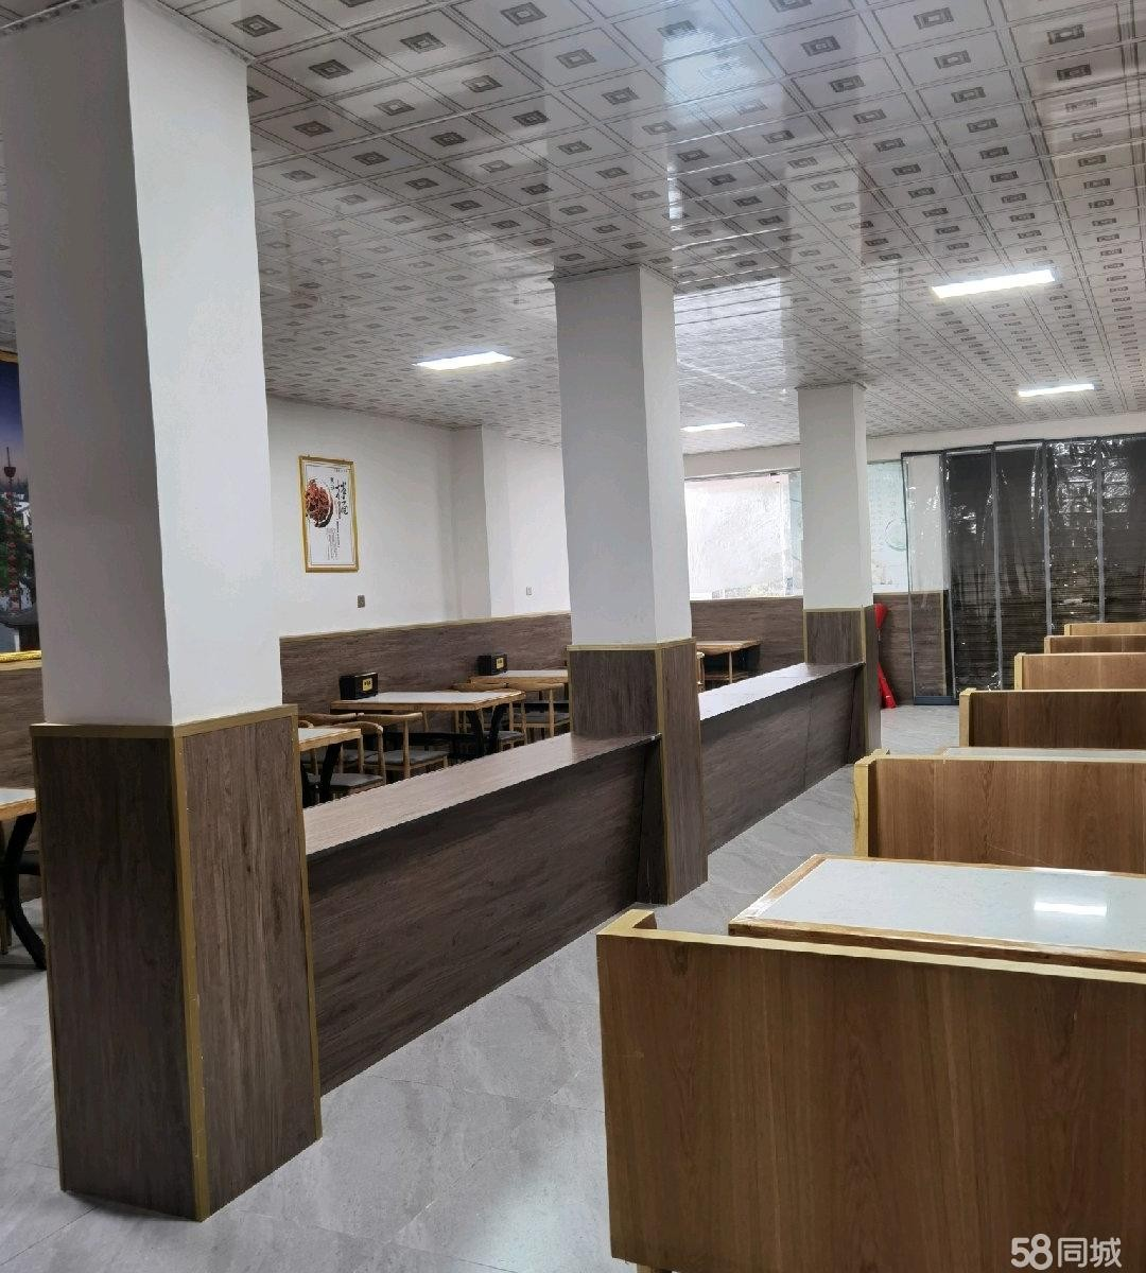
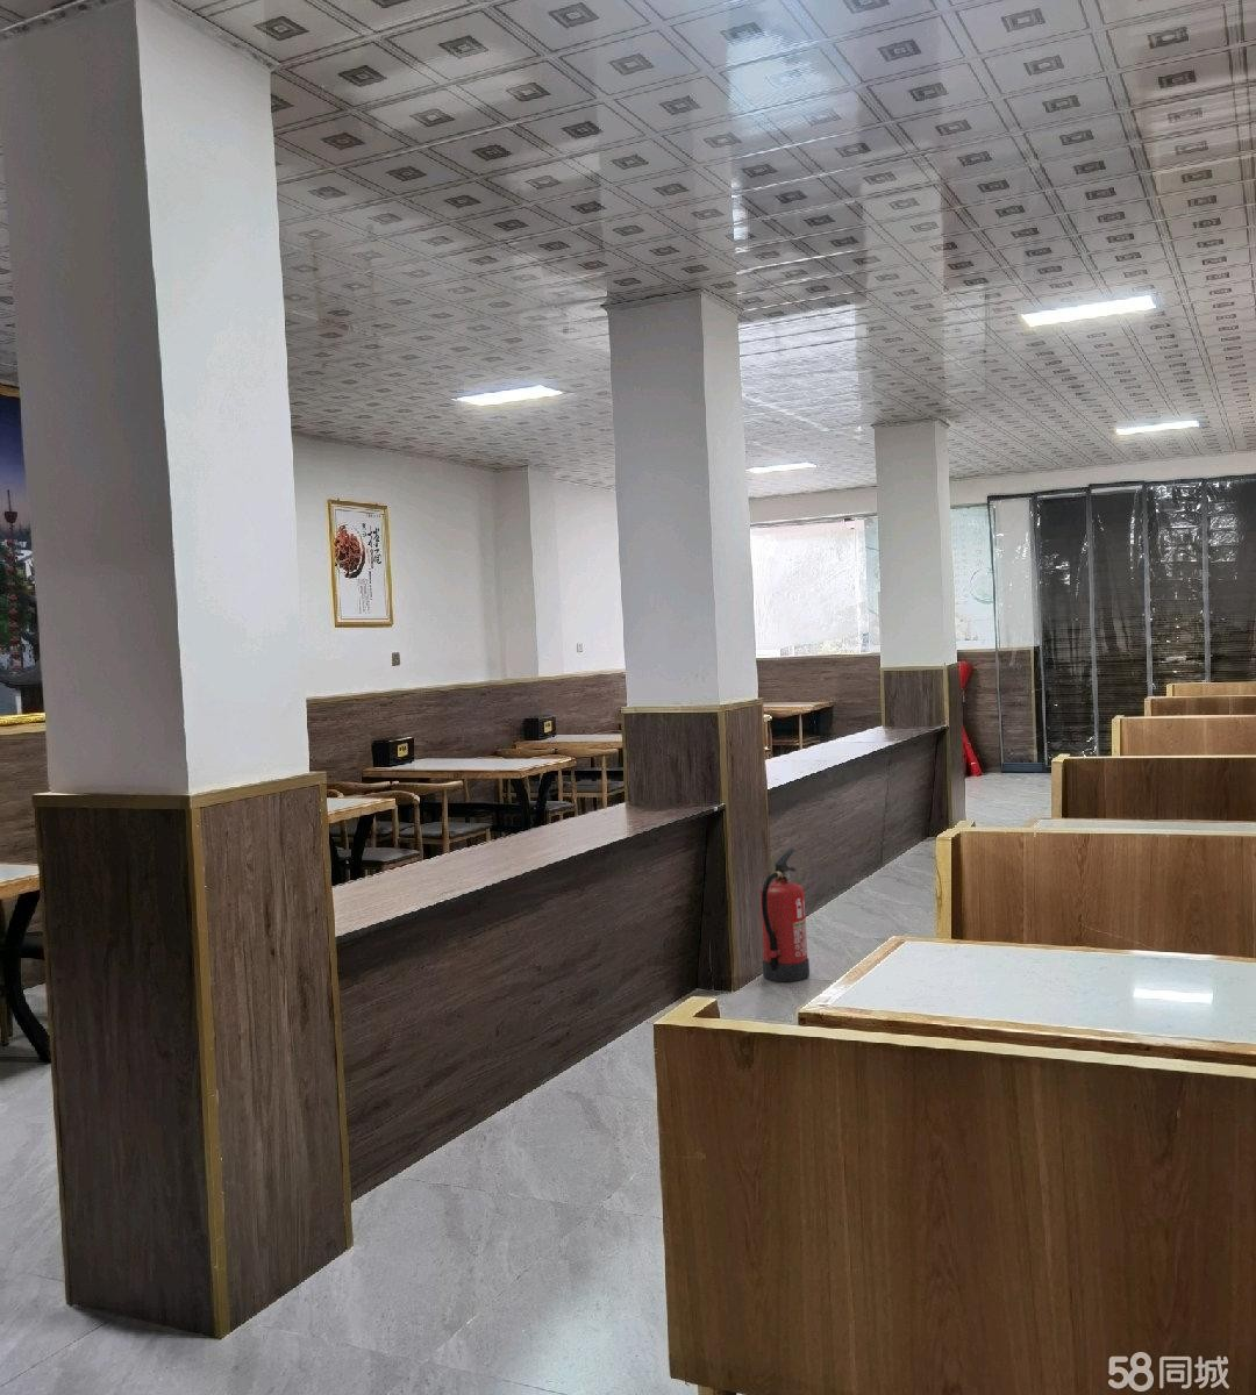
+ fire extinguisher [759,847,811,982]
